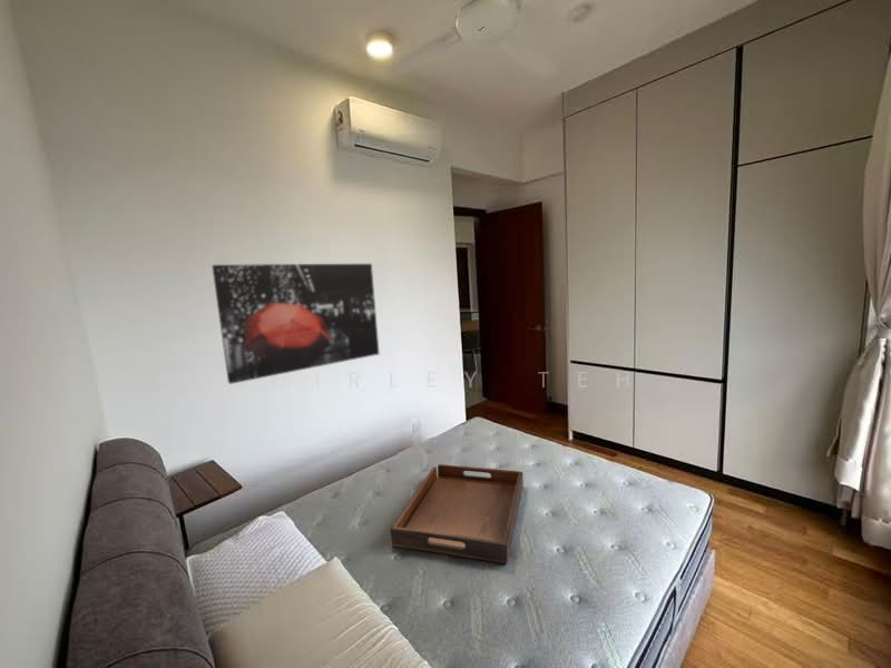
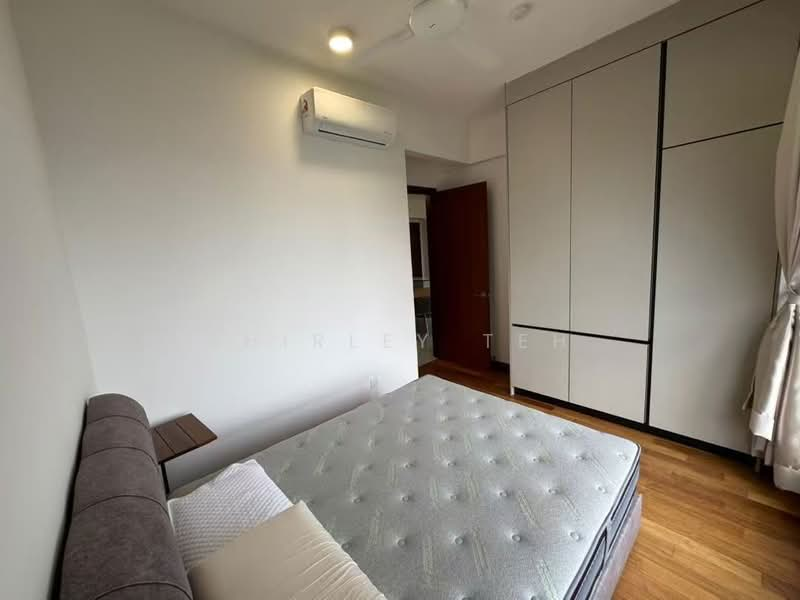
- serving tray [390,463,525,566]
- wall art [212,263,381,385]
